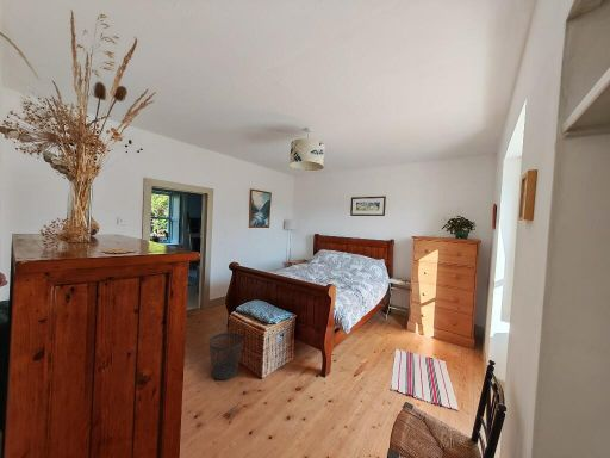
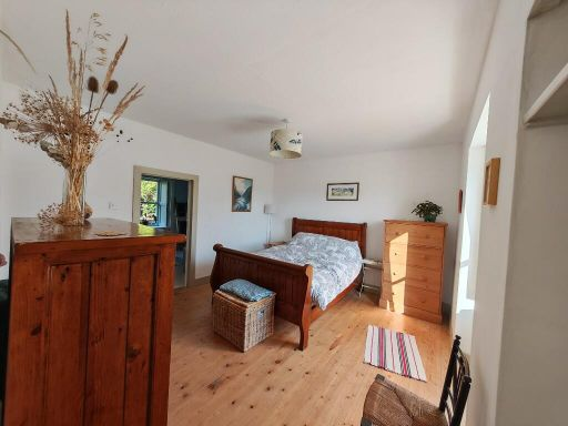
- wastebasket [207,332,244,380]
